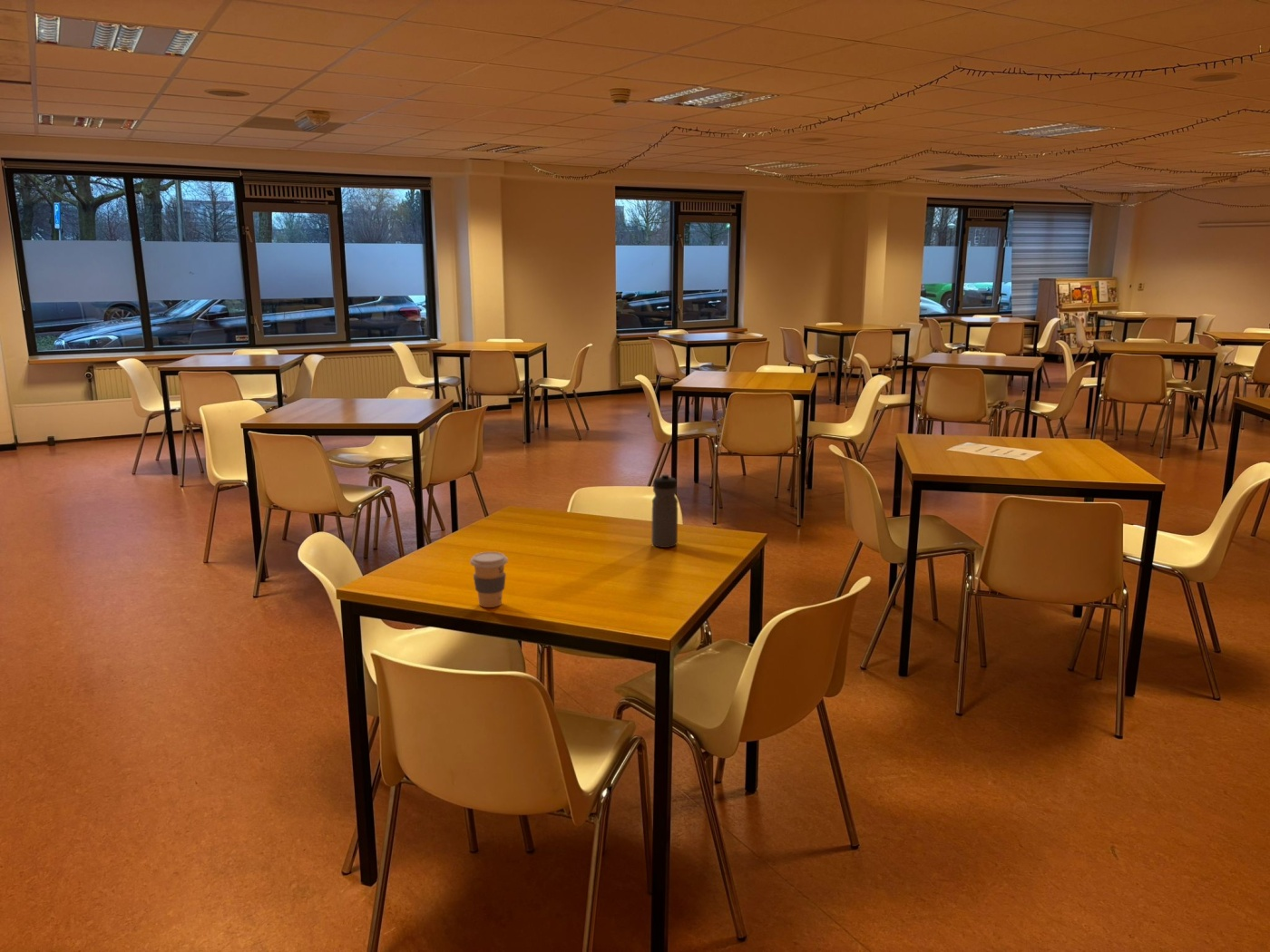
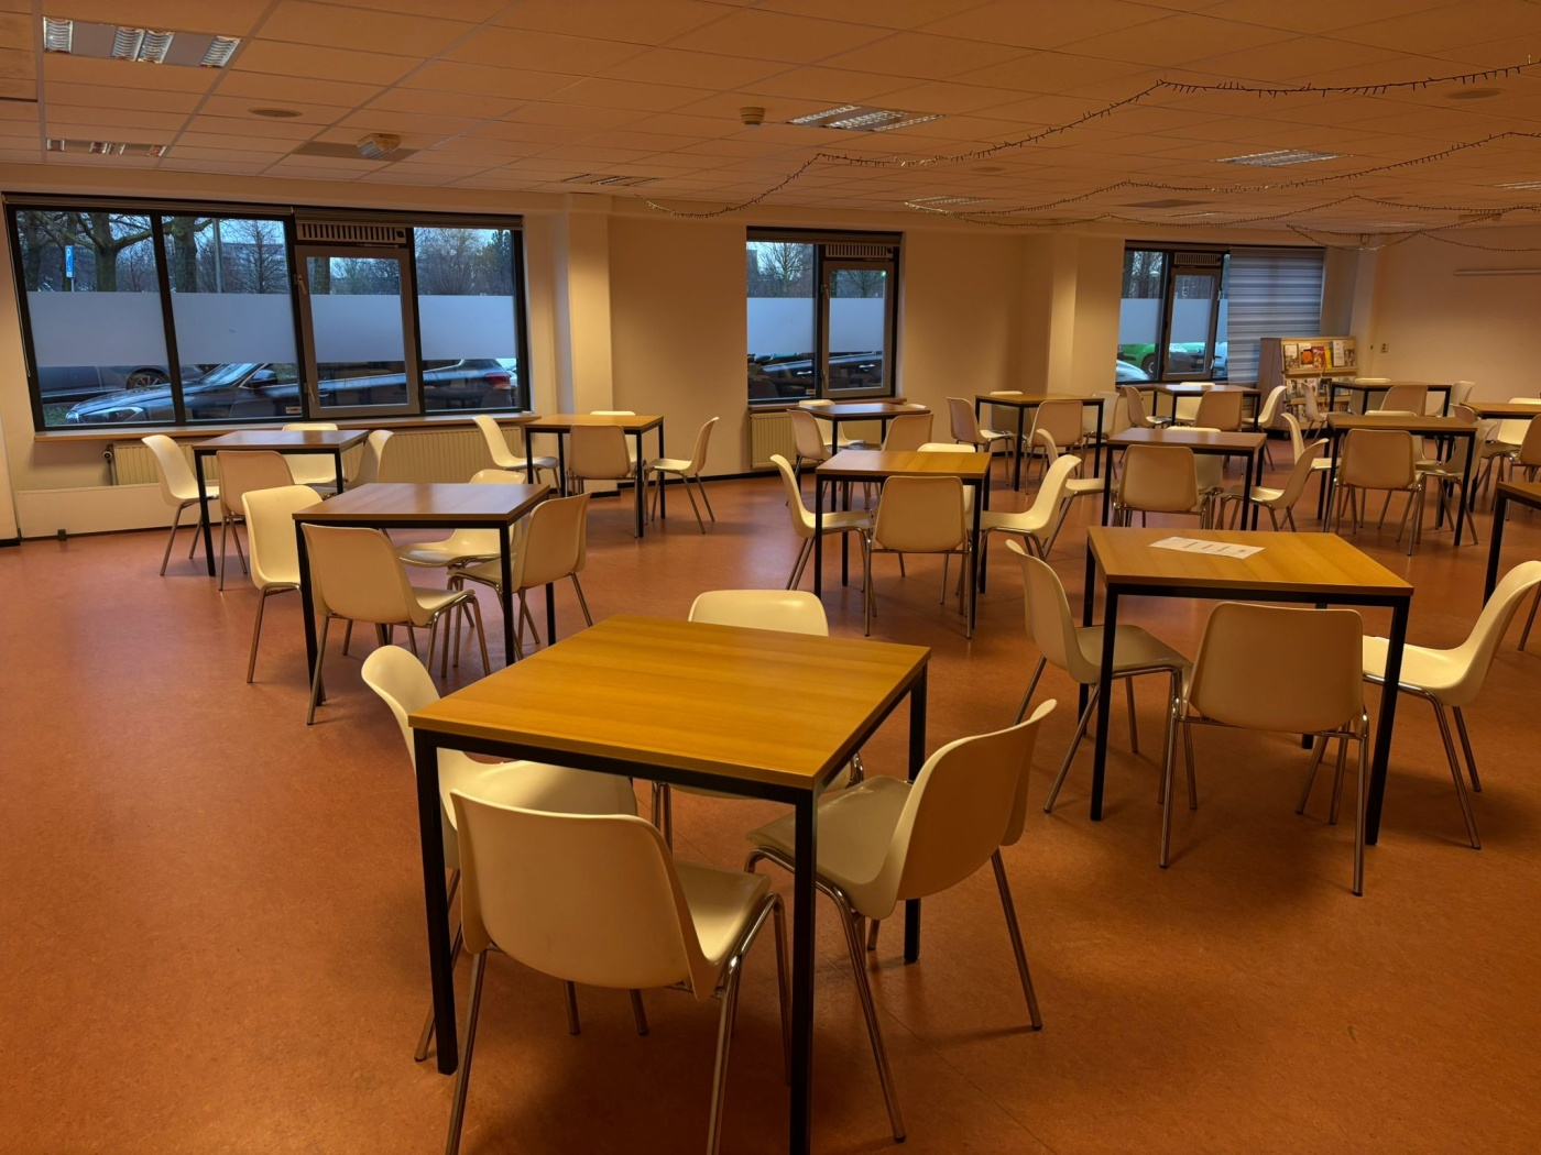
- water bottle [650,472,679,549]
- coffee cup [469,551,509,608]
